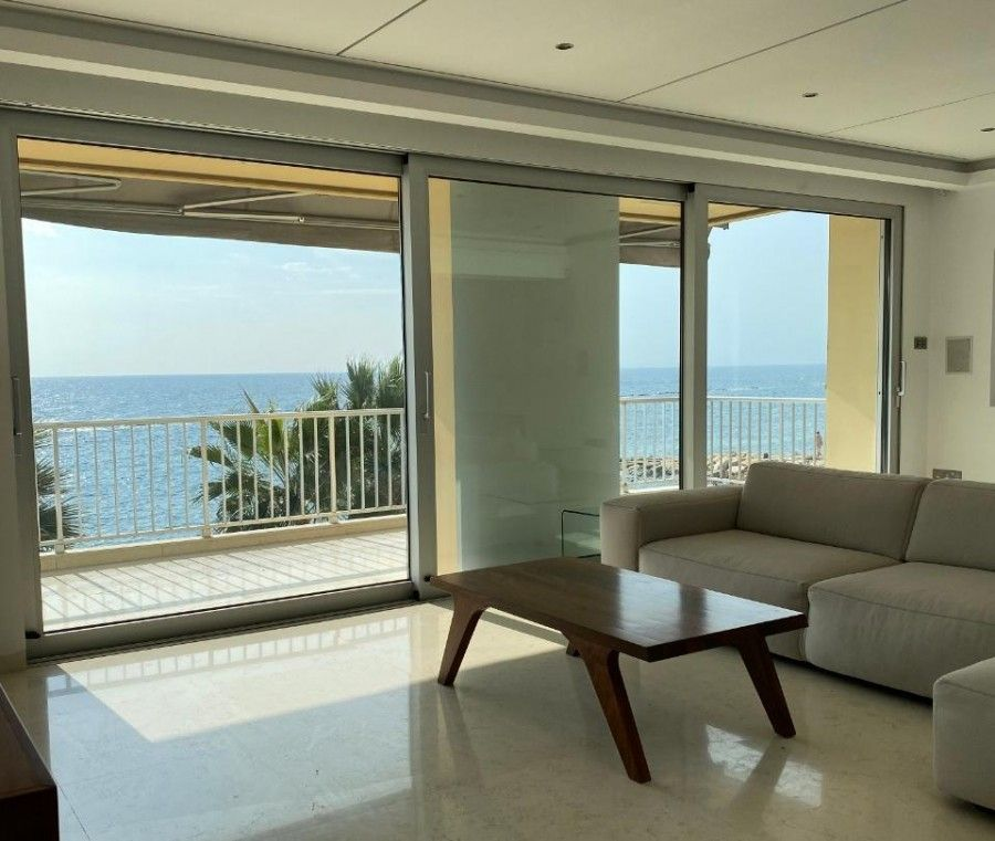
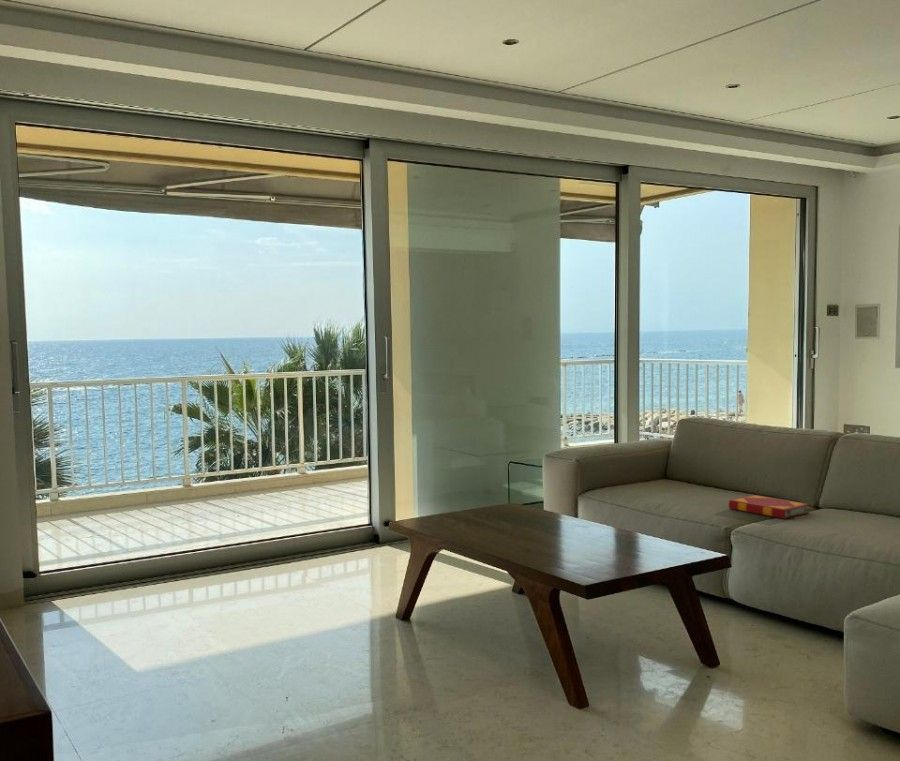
+ hardback book [728,494,811,520]
